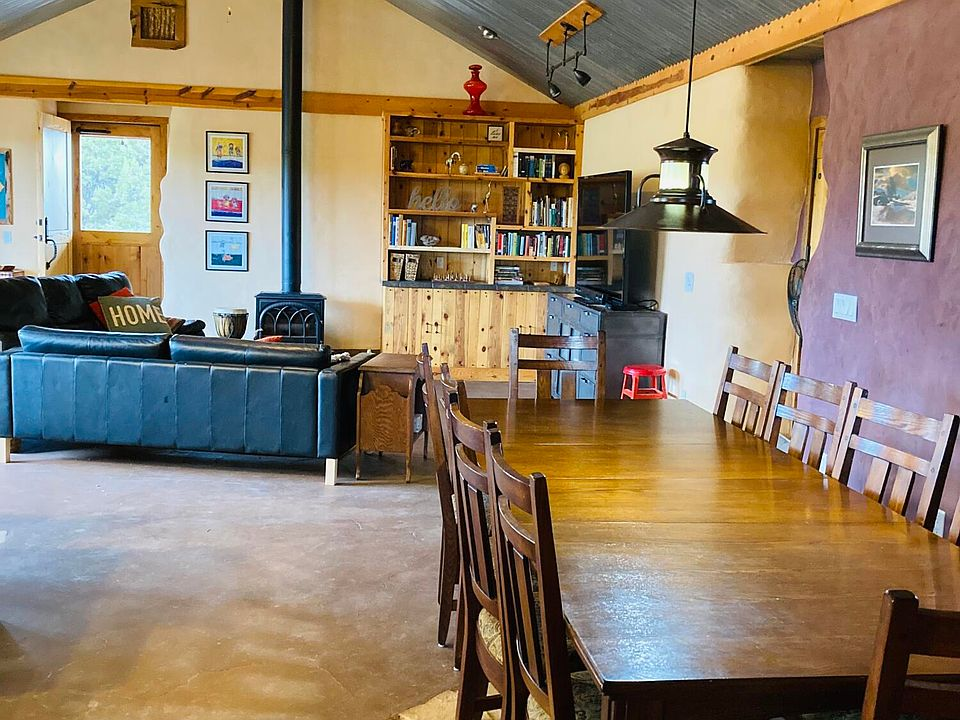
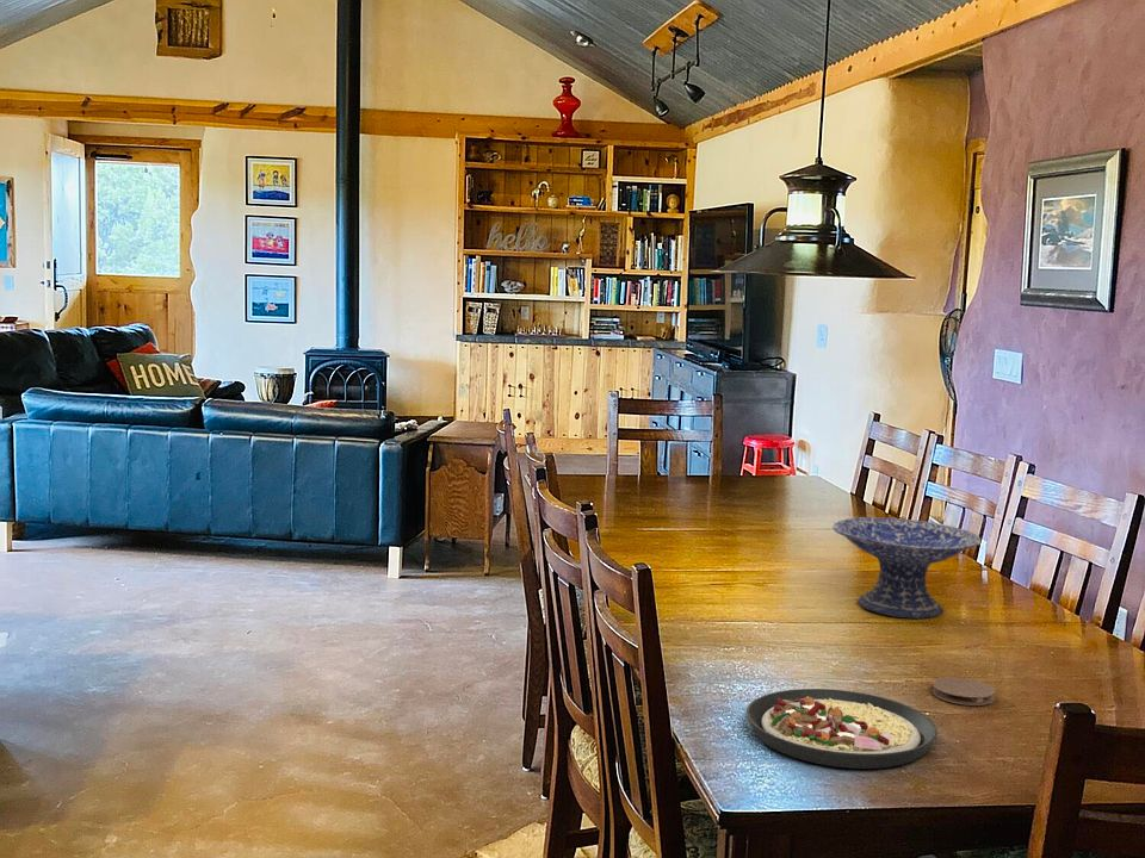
+ decorative bowl [831,516,983,620]
+ coaster [930,677,997,707]
+ plate [745,688,939,770]
